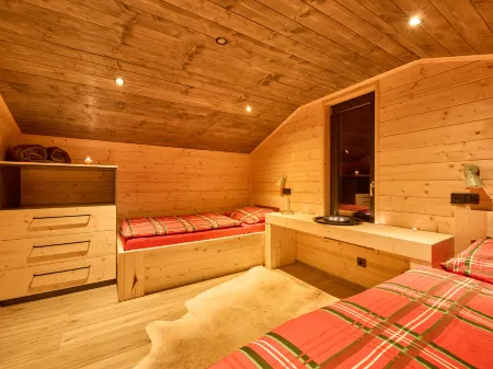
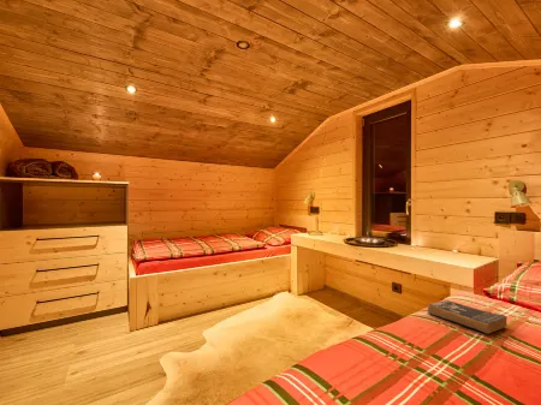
+ book [426,299,509,334]
